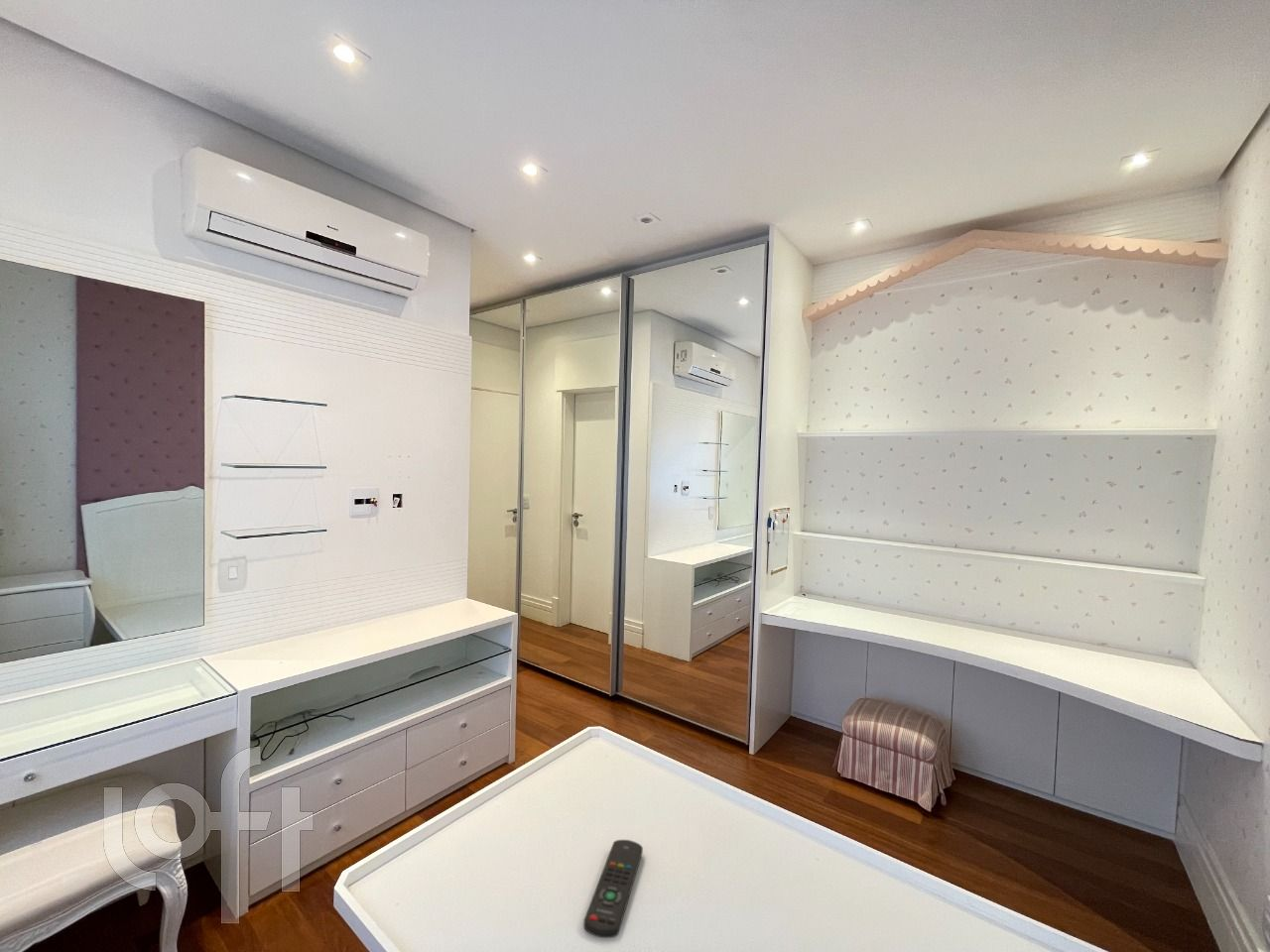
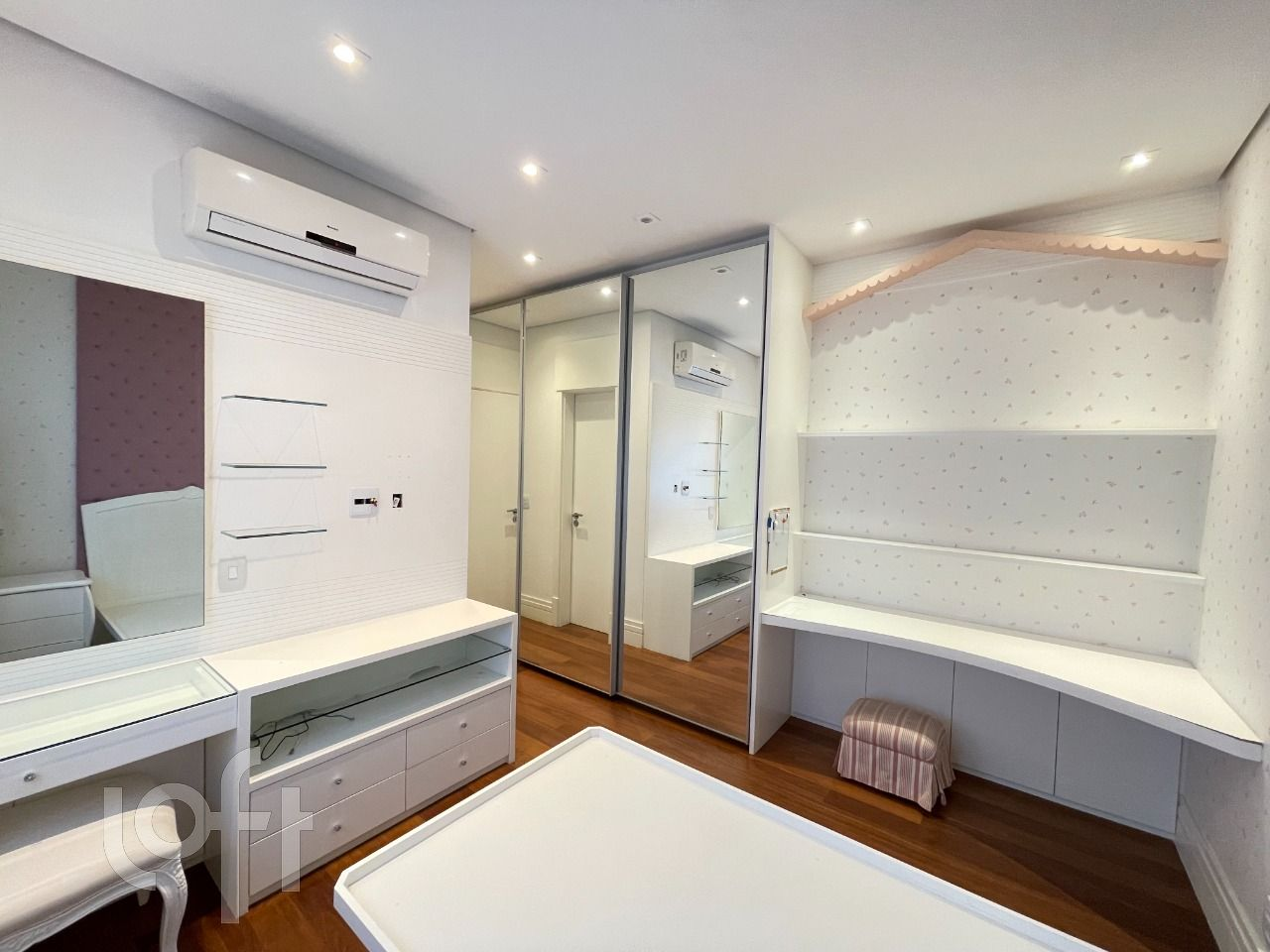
- remote control [582,839,644,939]
